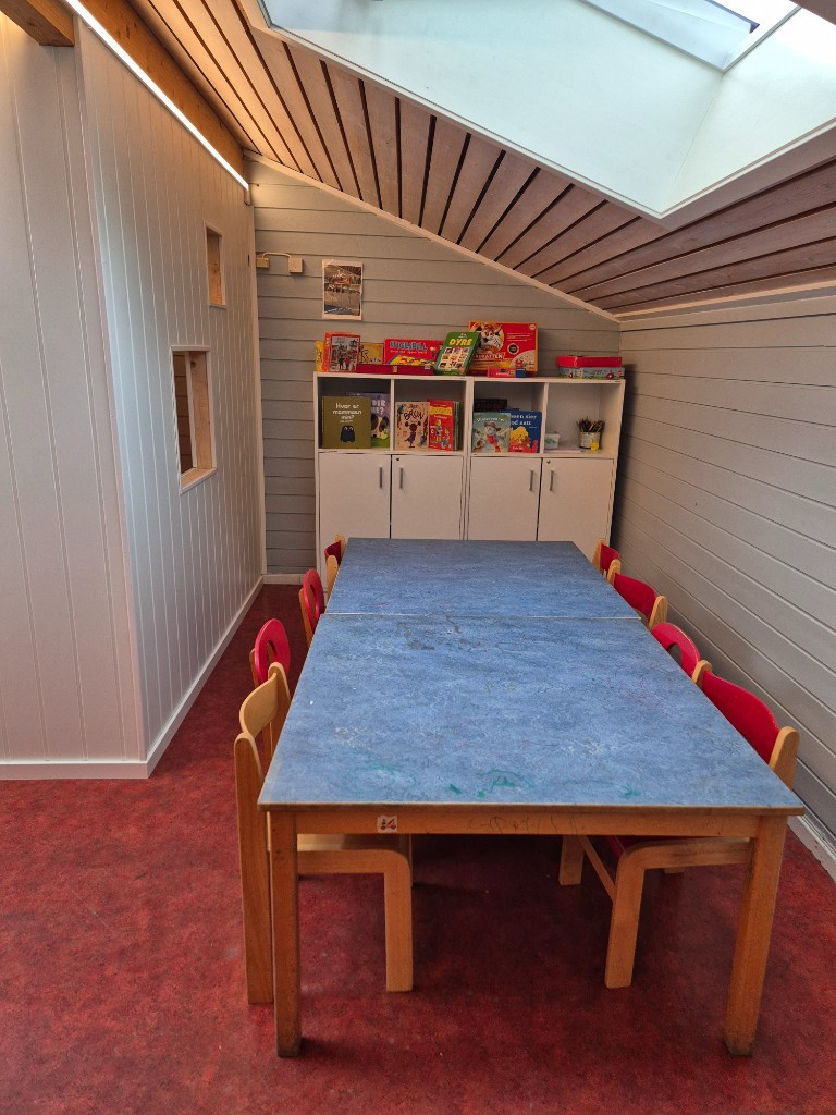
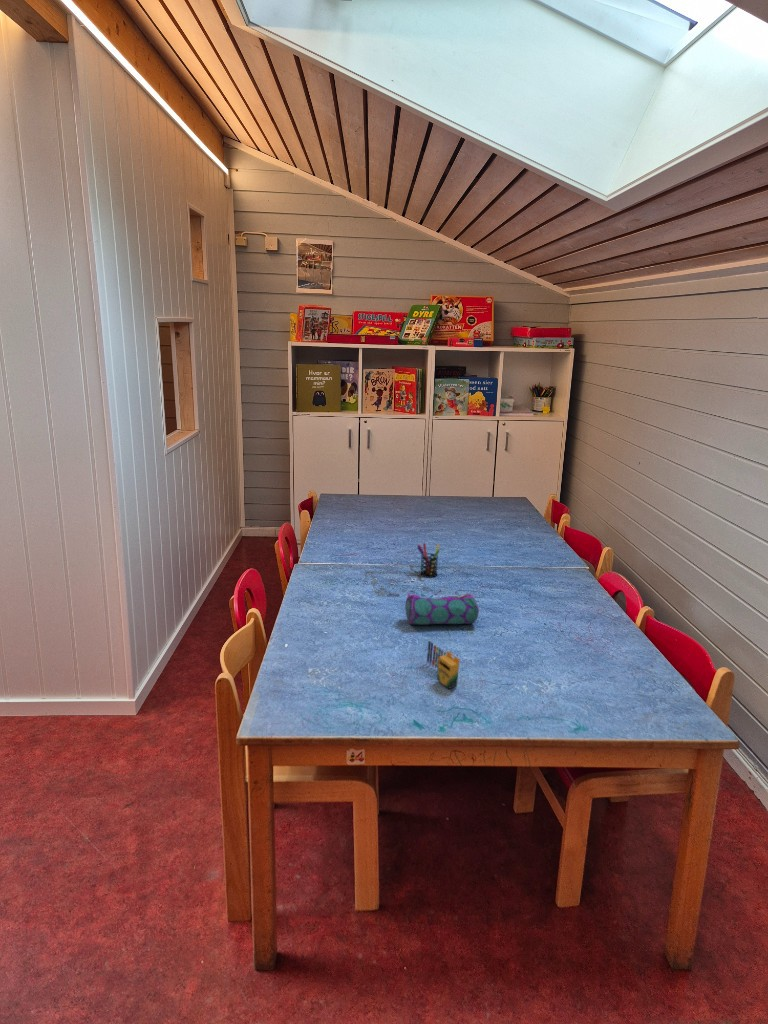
+ crayon [426,640,461,690]
+ pen holder [416,542,441,579]
+ pencil case [404,592,480,626]
